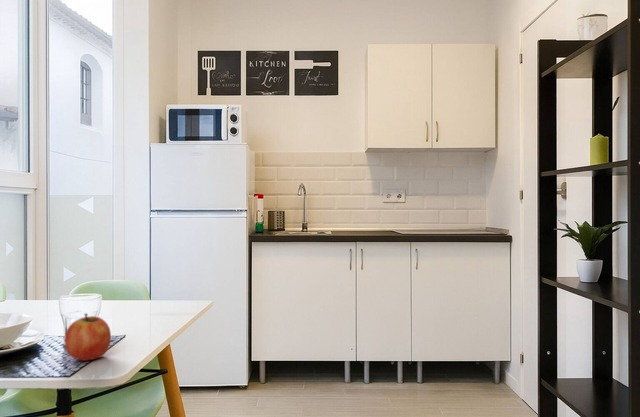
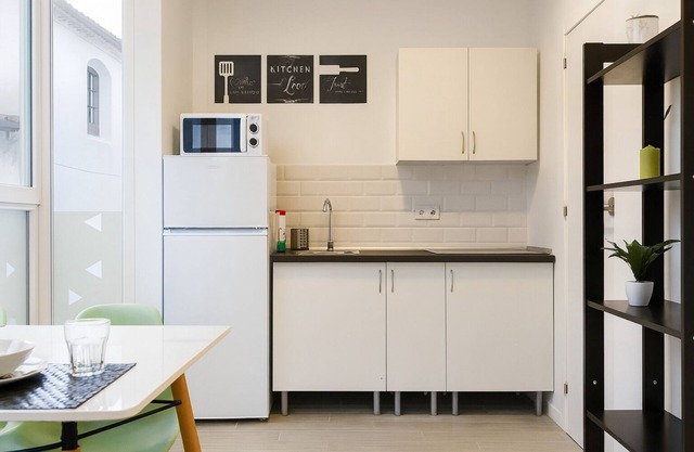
- fruit [63,312,112,362]
